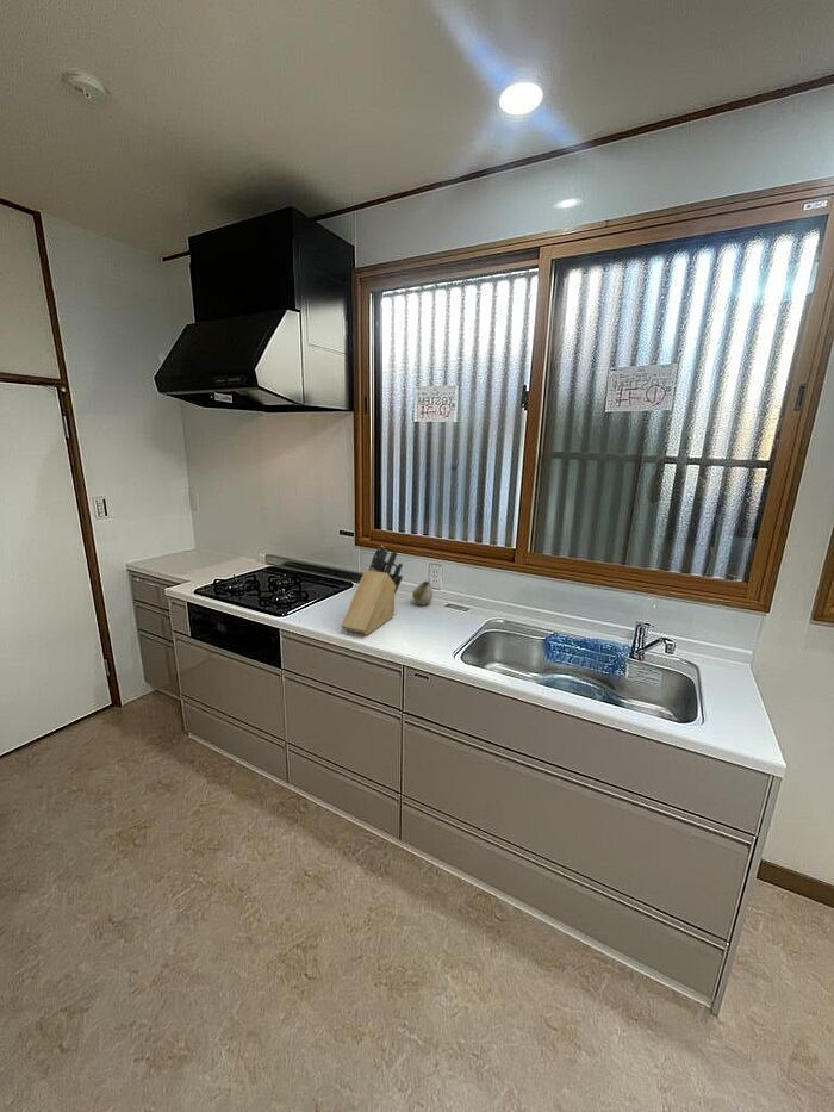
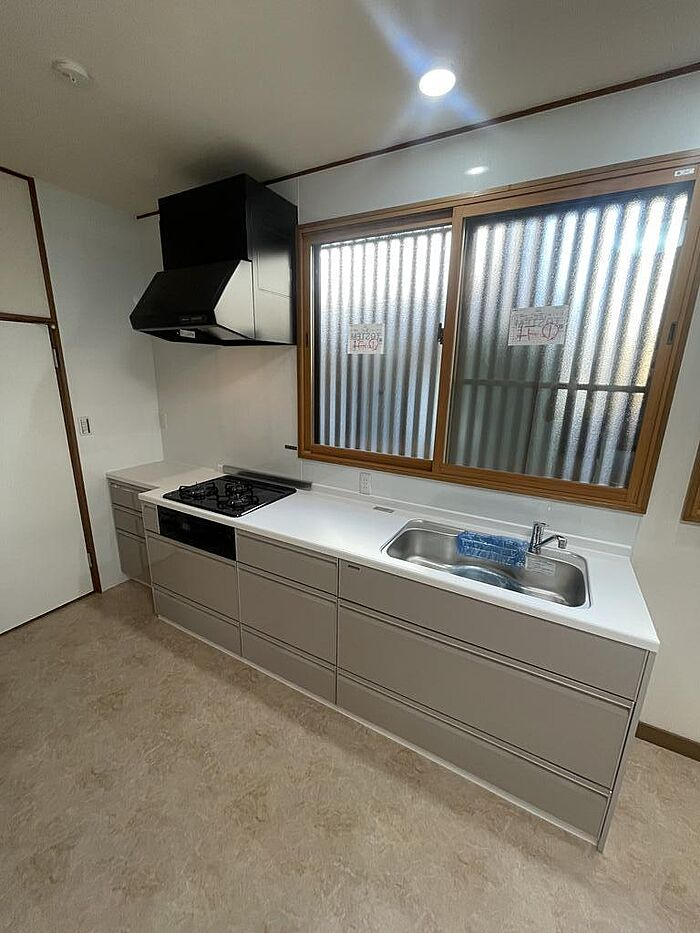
- fruit [411,579,434,607]
- knife block [340,545,404,635]
